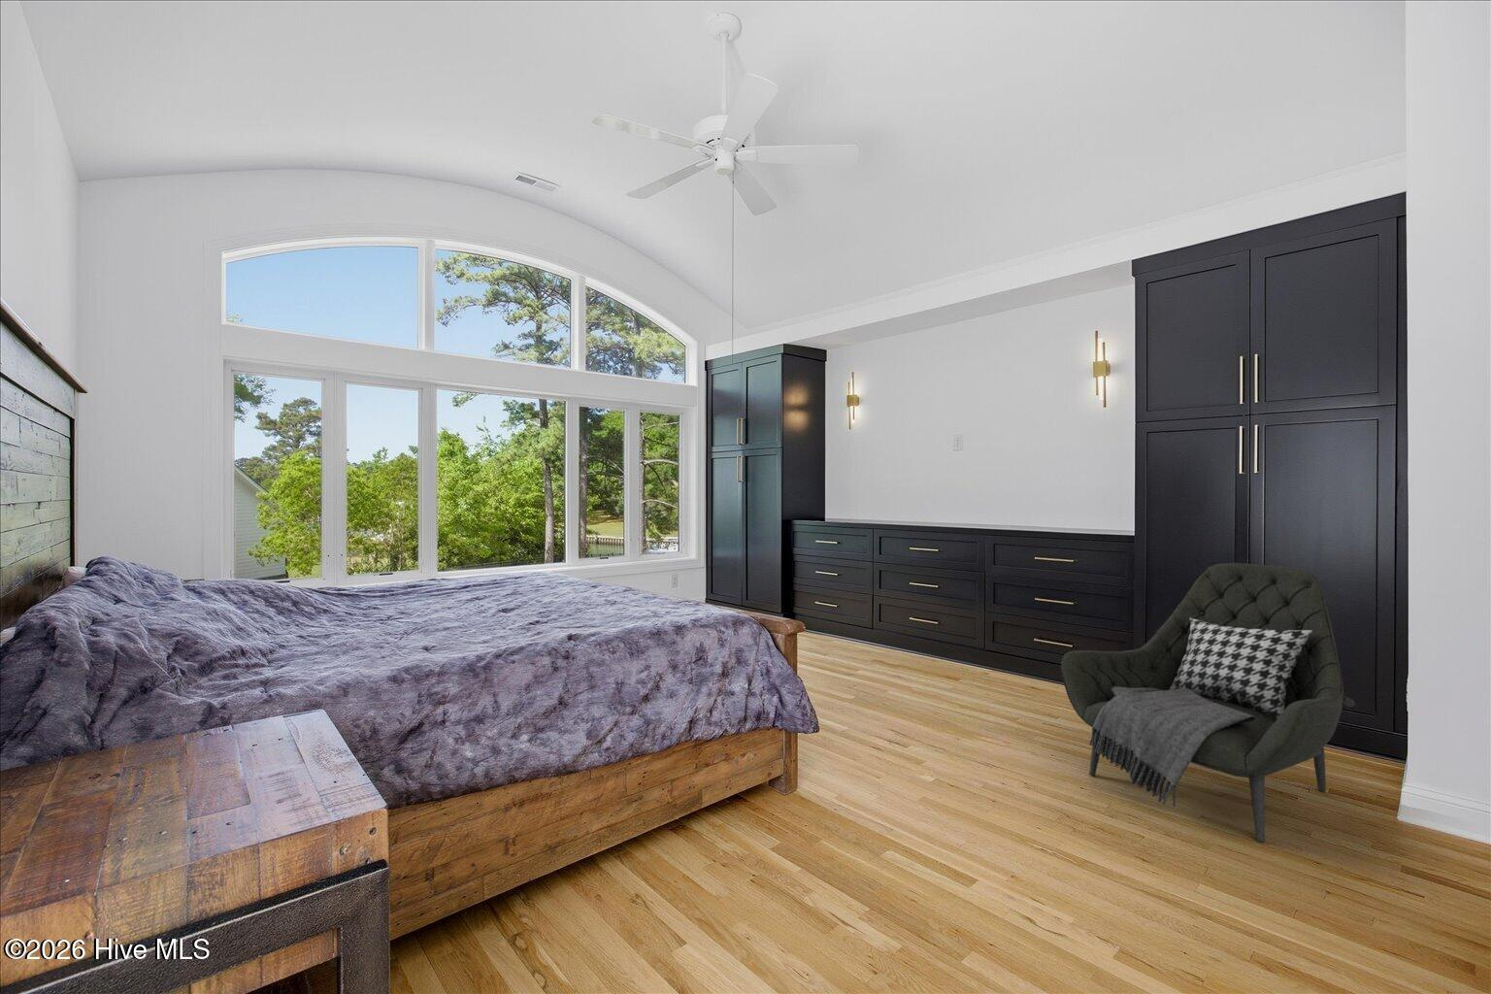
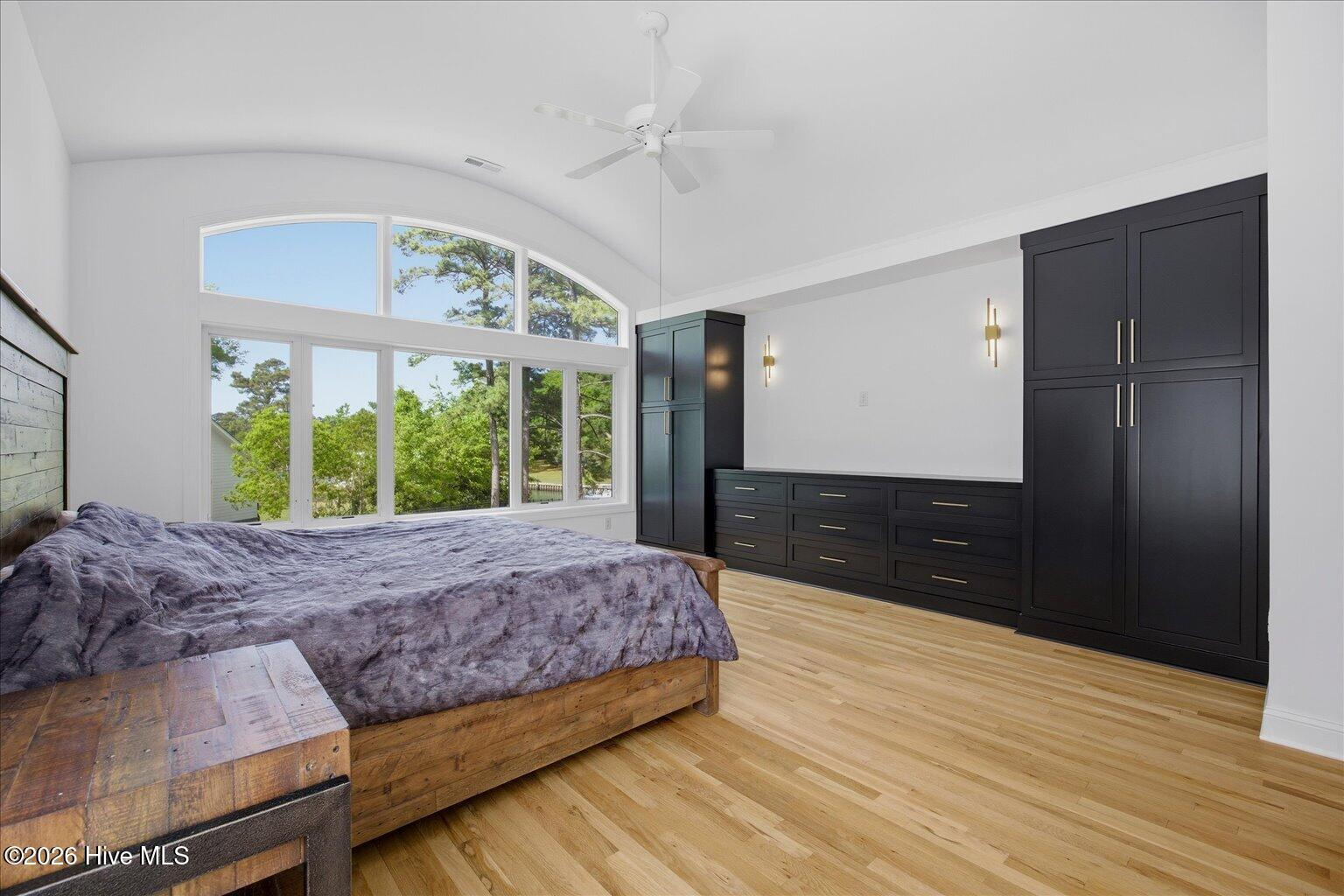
- armchair [1061,562,1356,843]
